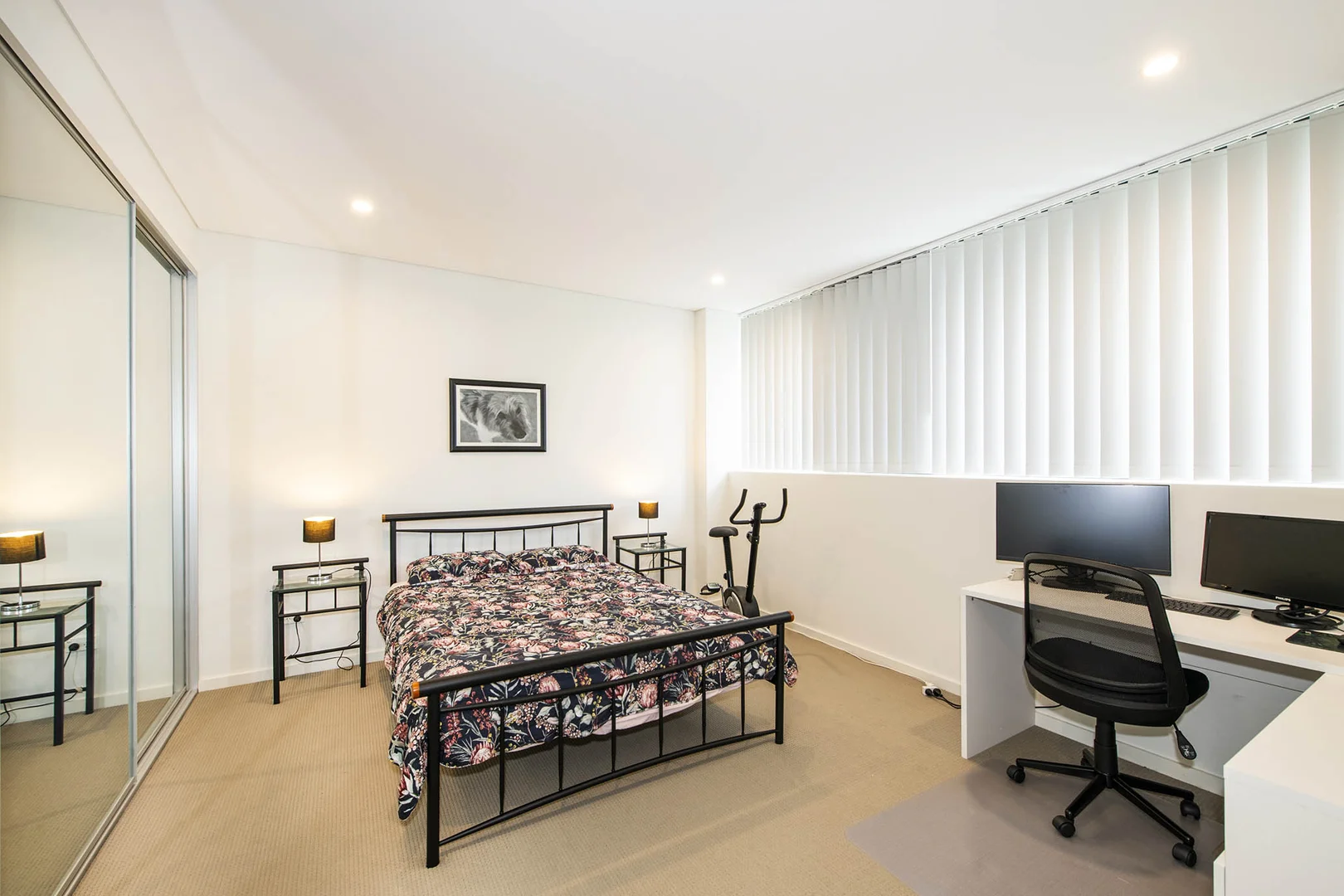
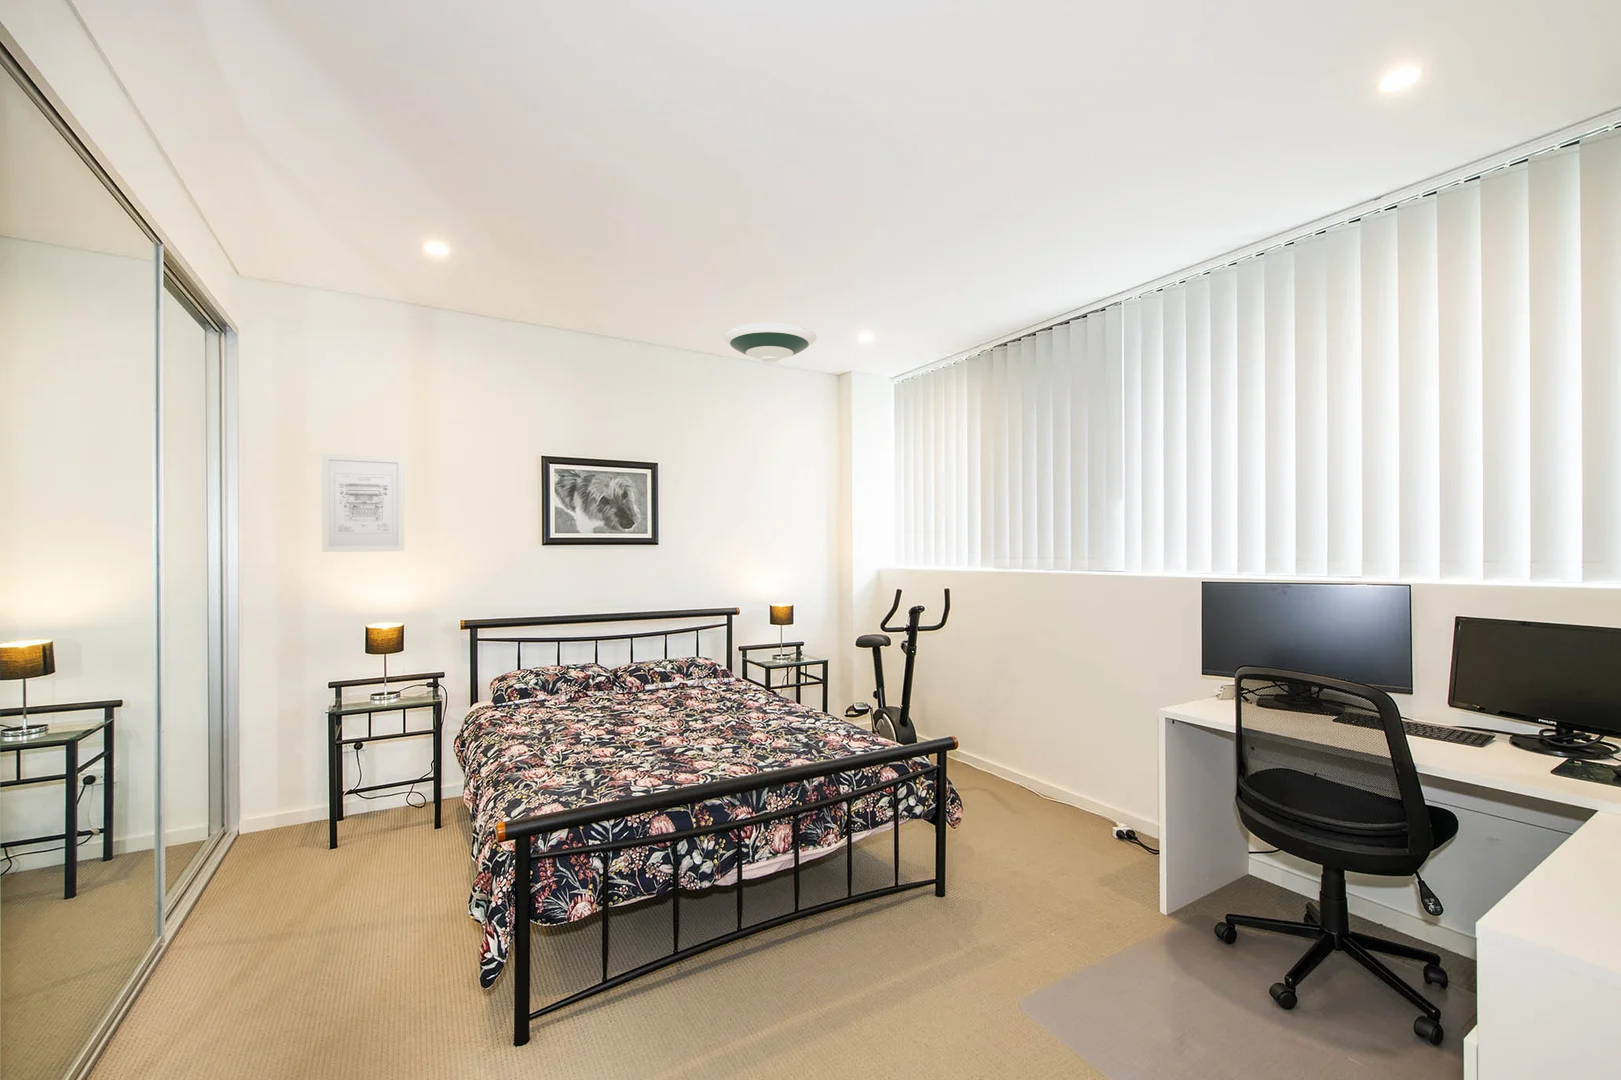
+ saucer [722,322,817,364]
+ wall art [321,453,405,553]
